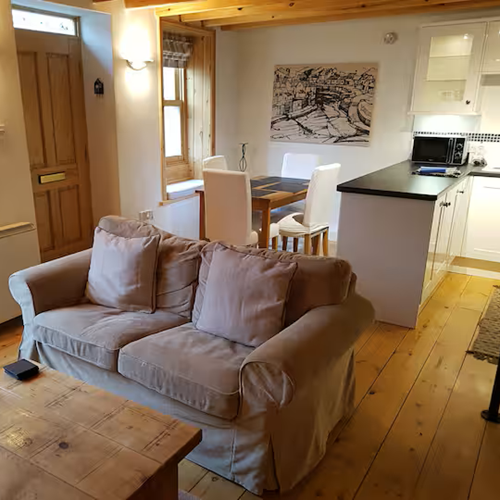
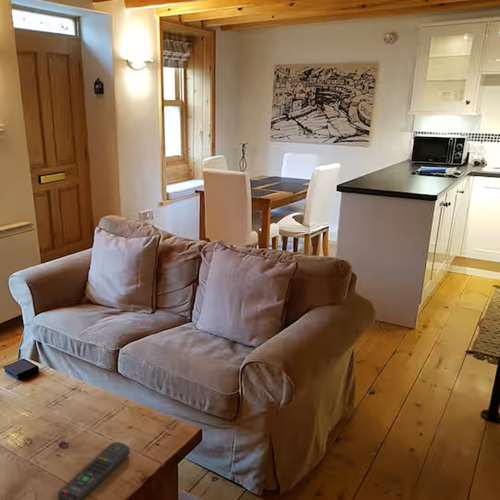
+ remote control [57,441,131,500]
